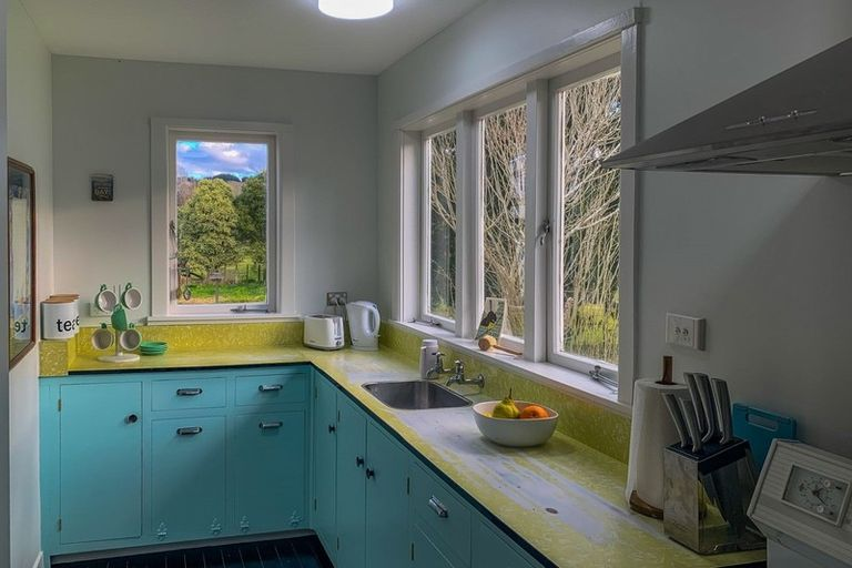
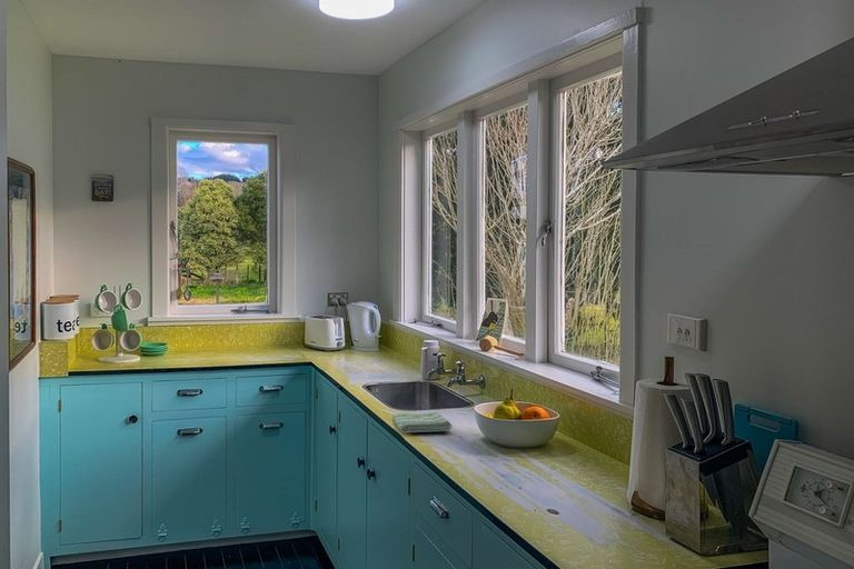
+ dish towel [391,411,453,433]
